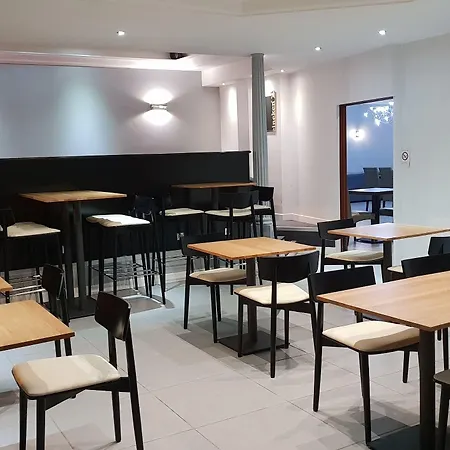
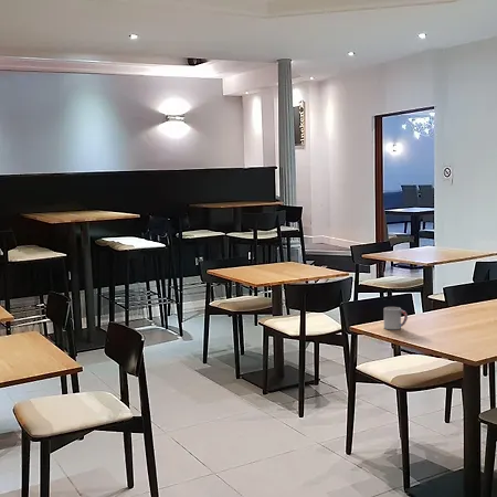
+ cup [383,306,409,330]
